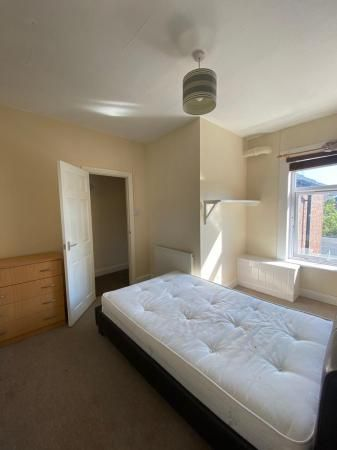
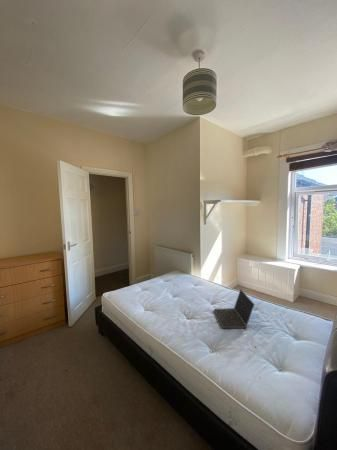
+ laptop computer [213,288,255,329]
